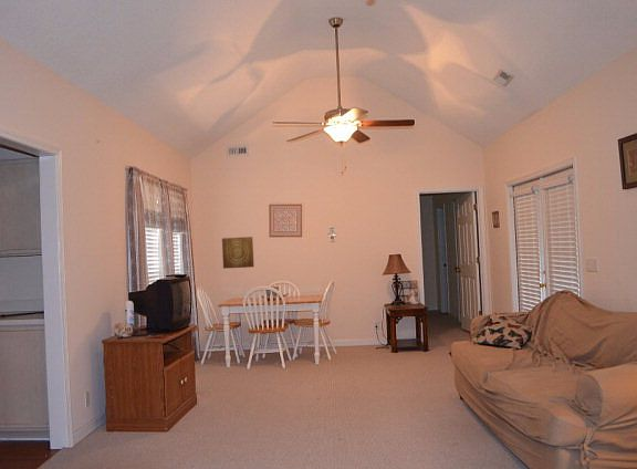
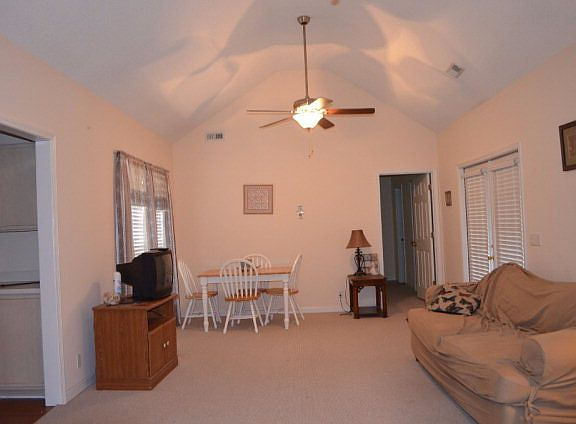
- wall art [221,236,255,270]
